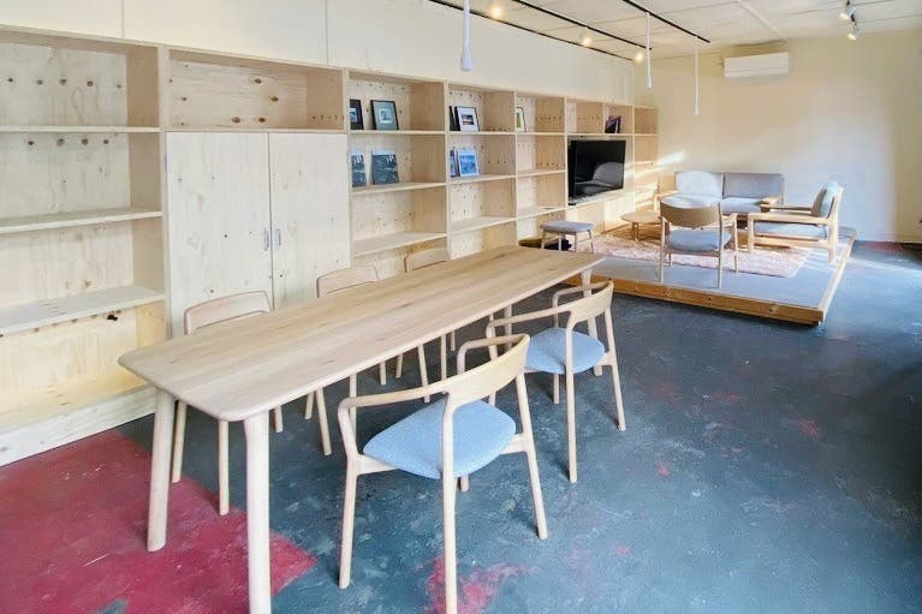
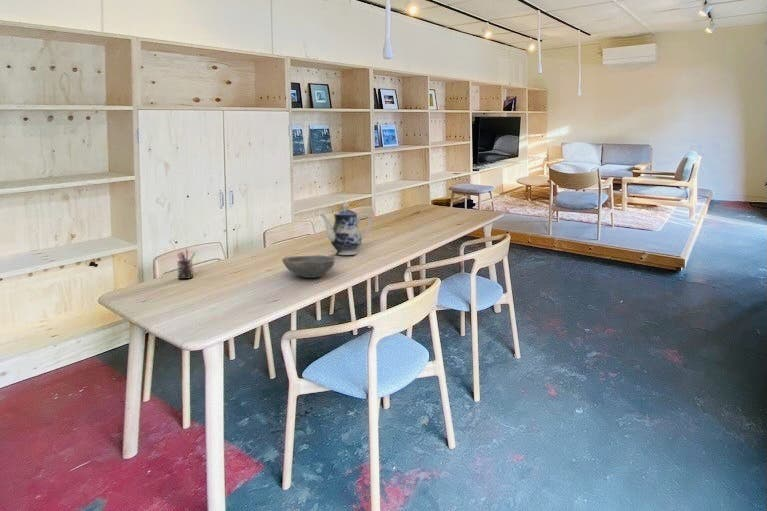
+ bowl [281,255,336,279]
+ teapot [319,202,372,256]
+ pen holder [176,248,197,280]
